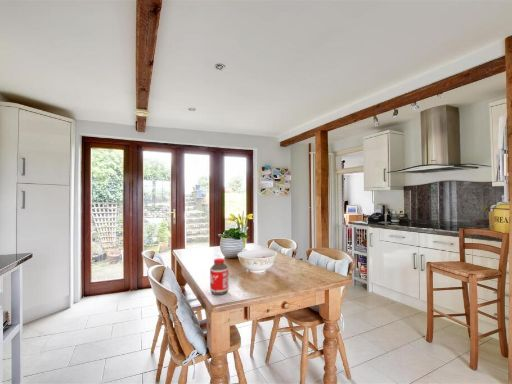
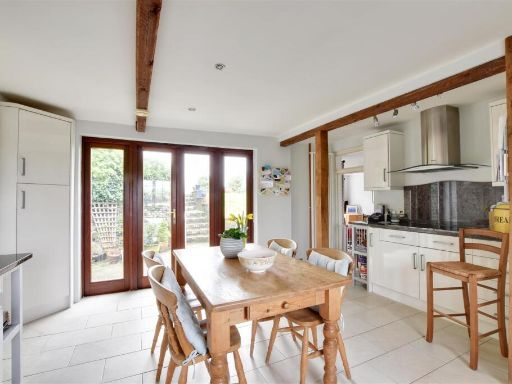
- bottle [209,257,229,296]
